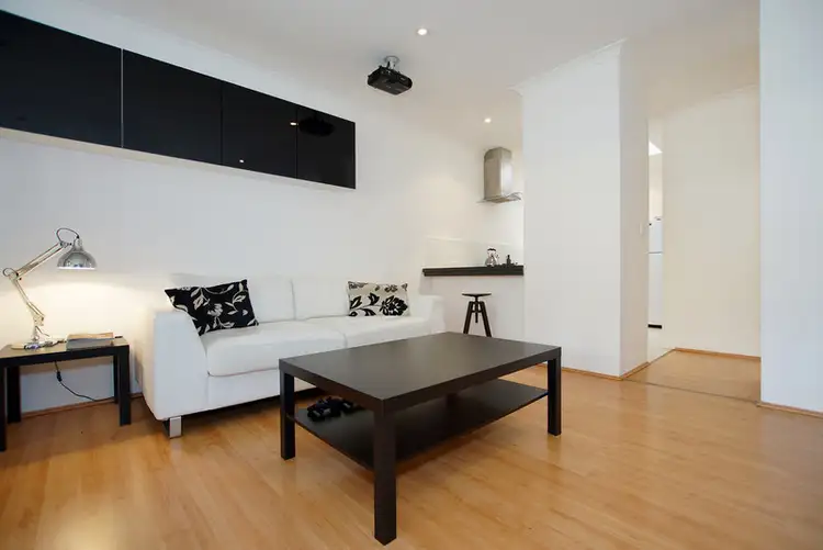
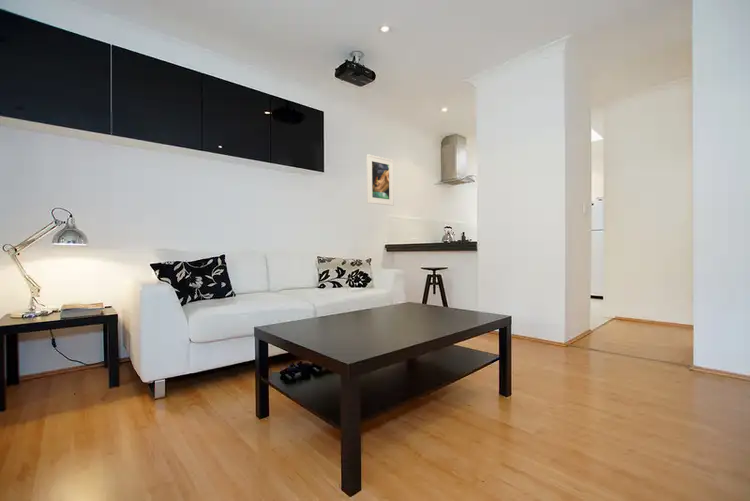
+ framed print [366,153,395,207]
